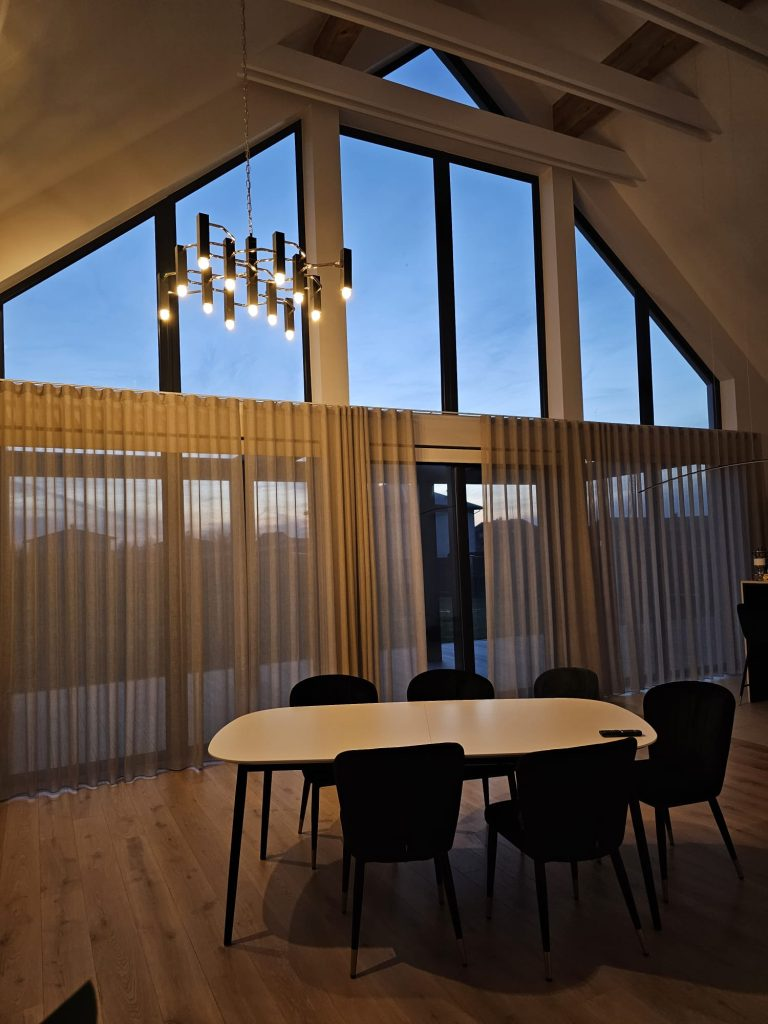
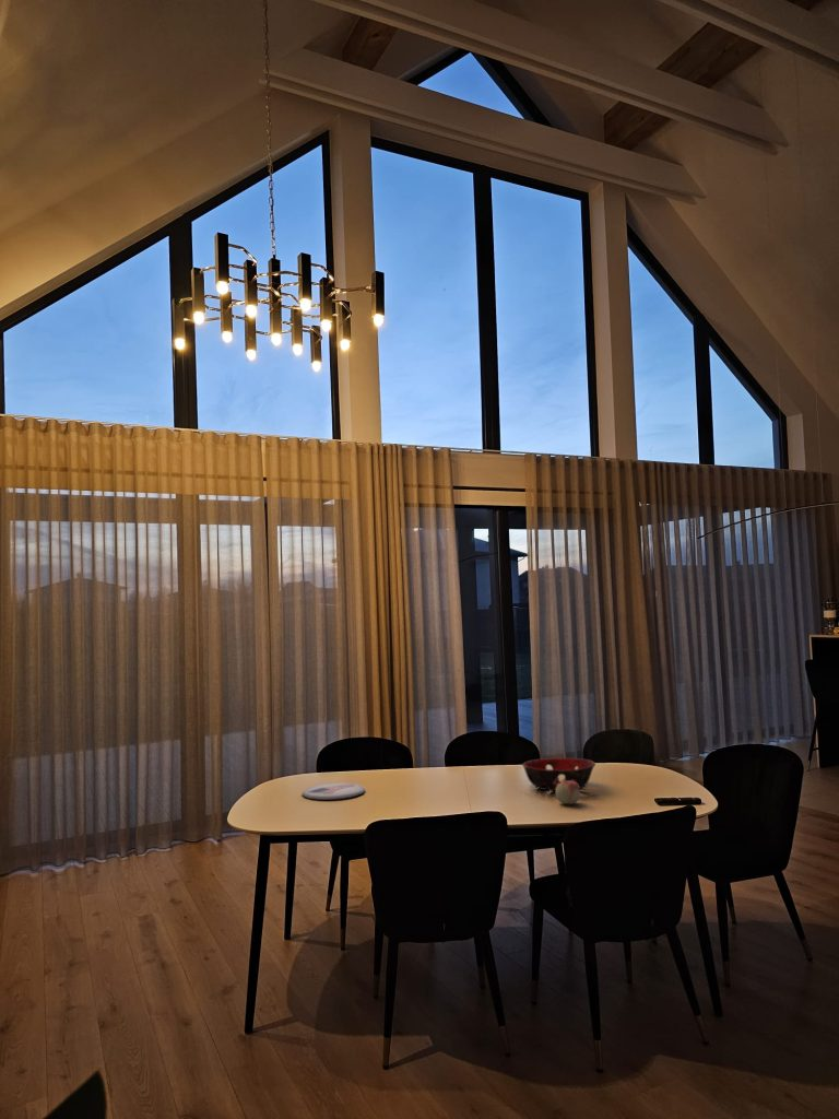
+ decorative bowl [521,757,596,792]
+ plate [302,781,366,801]
+ fruit [555,781,581,805]
